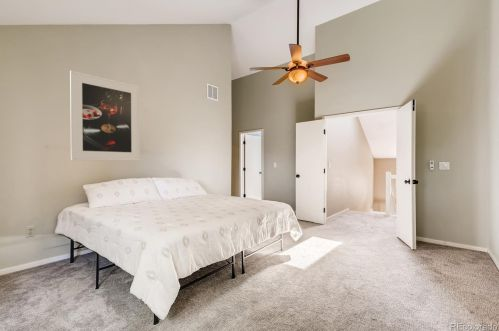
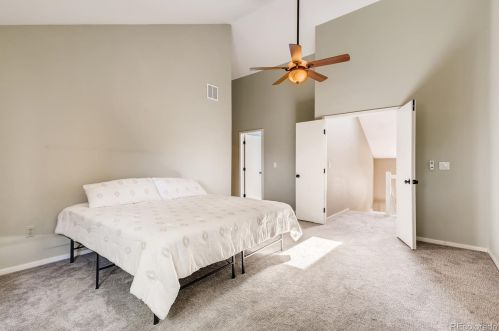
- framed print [69,70,141,162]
